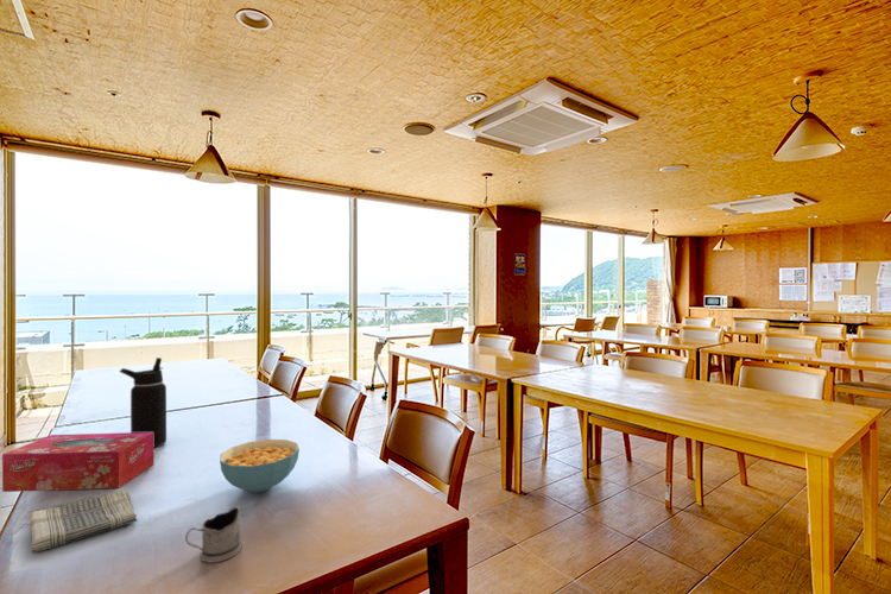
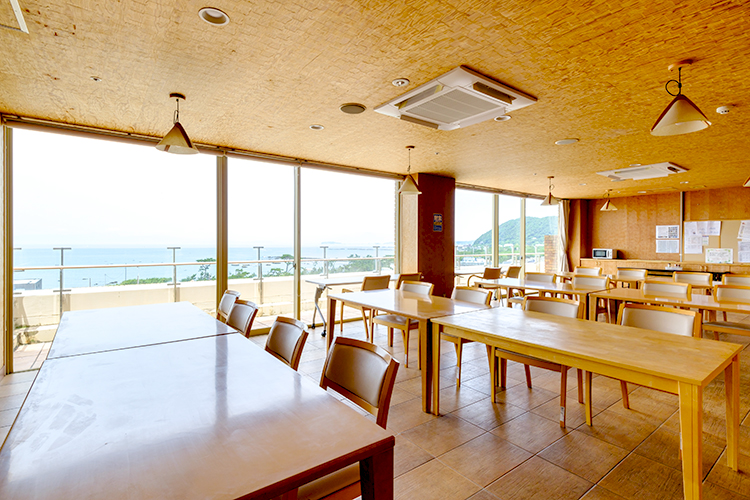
- water bottle [118,356,168,449]
- dish towel [29,489,138,554]
- tea glass holder [184,506,244,563]
- cereal bowl [219,438,301,493]
- tissue box [1,431,154,493]
